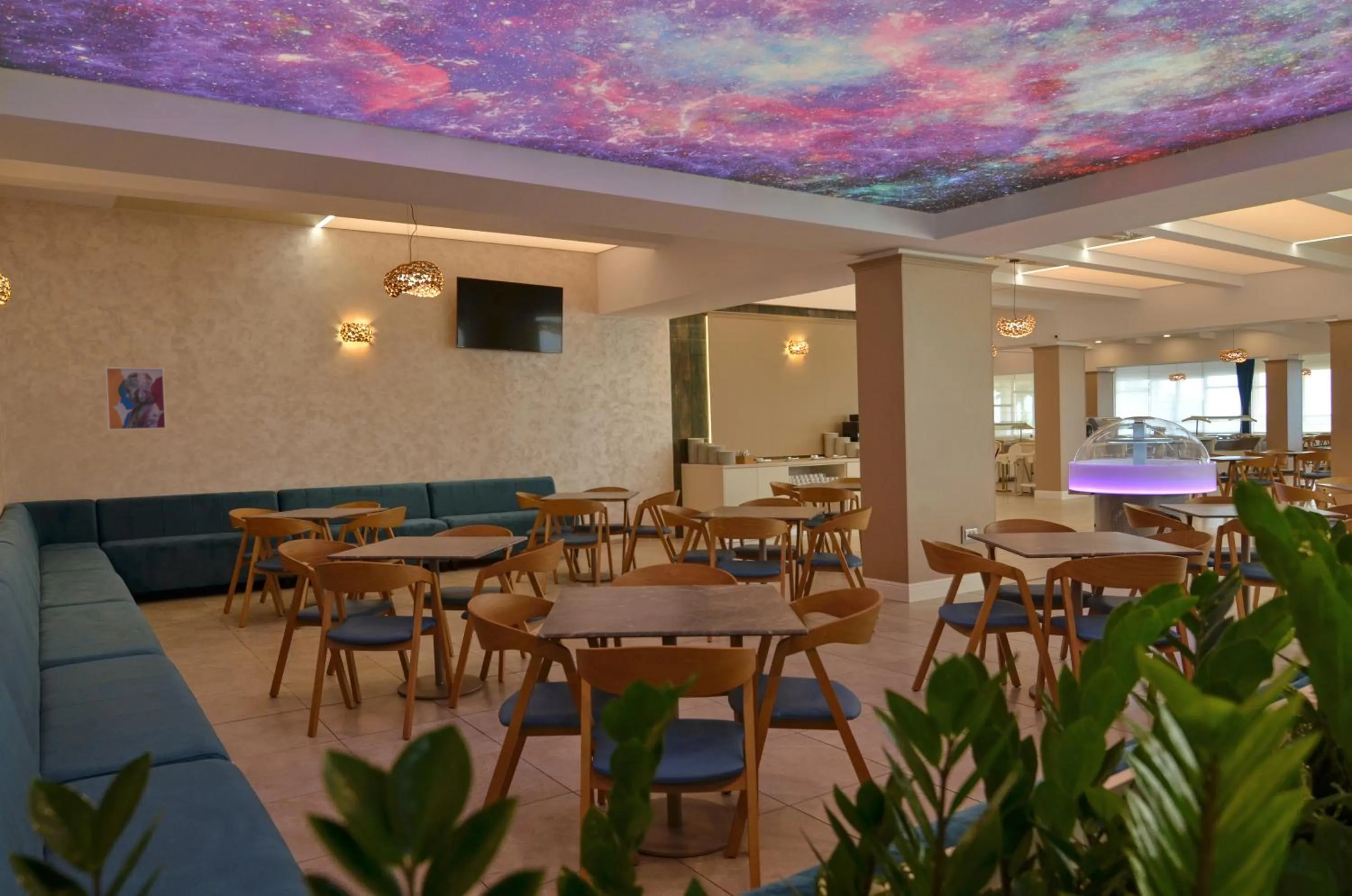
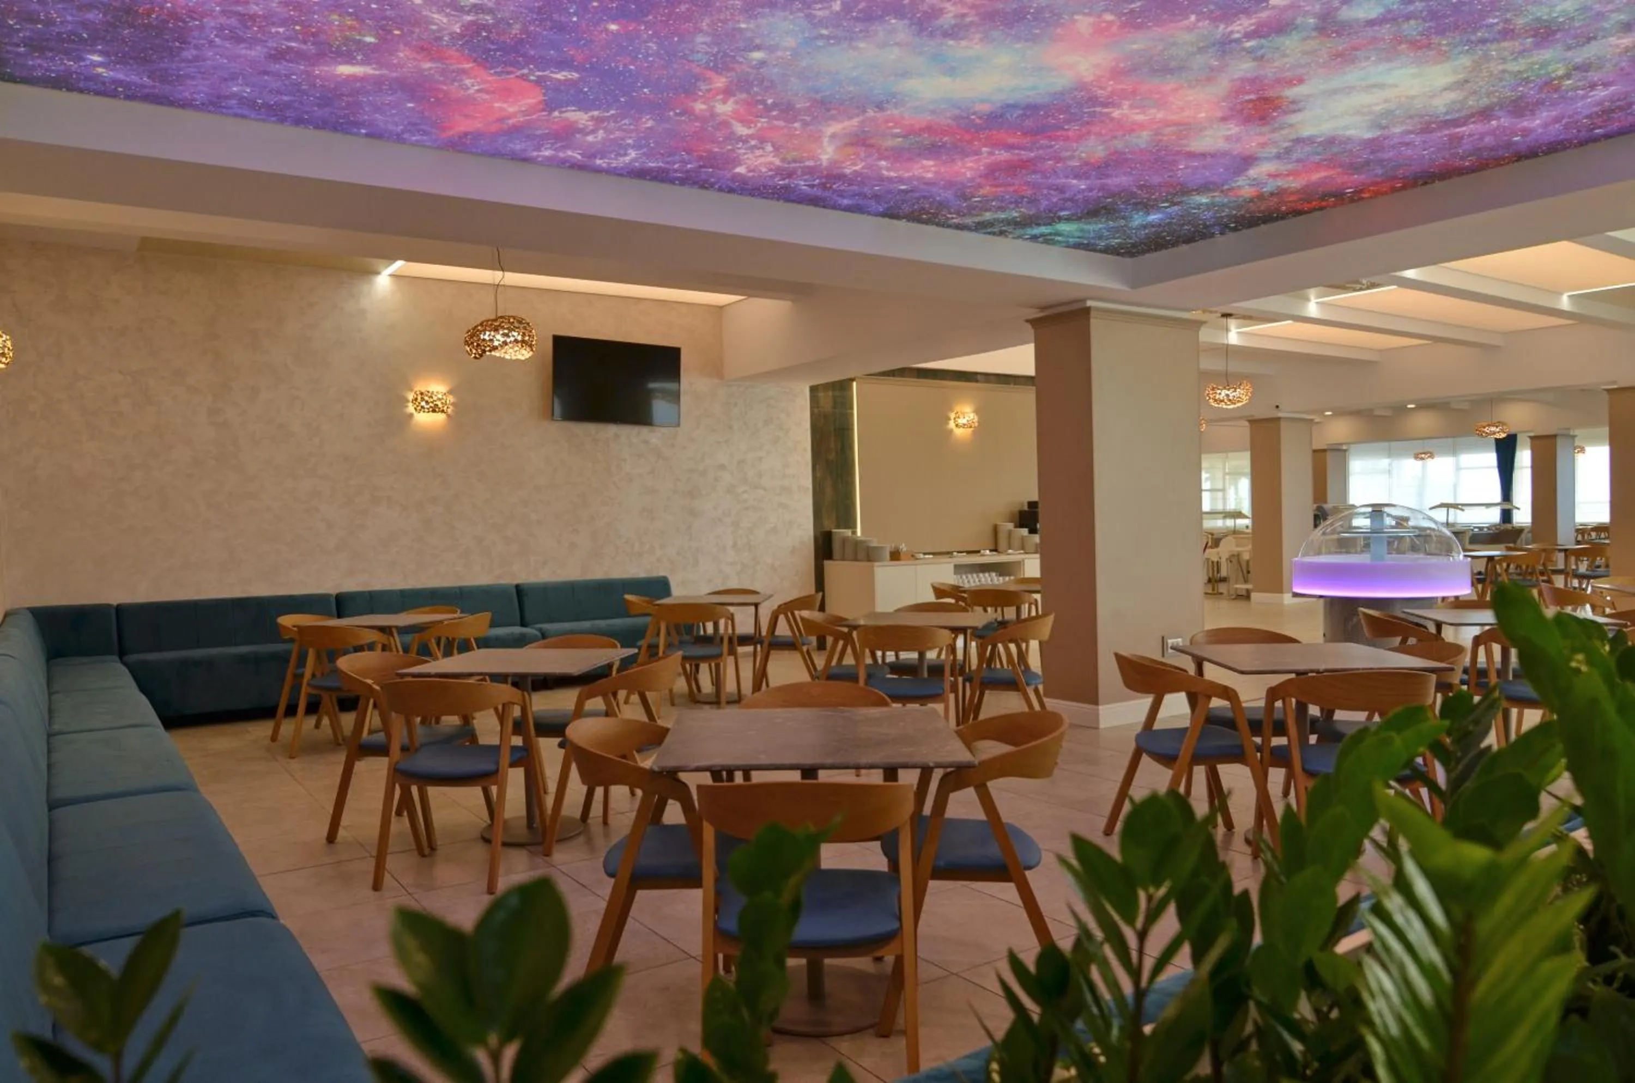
- wall art [105,367,167,430]
